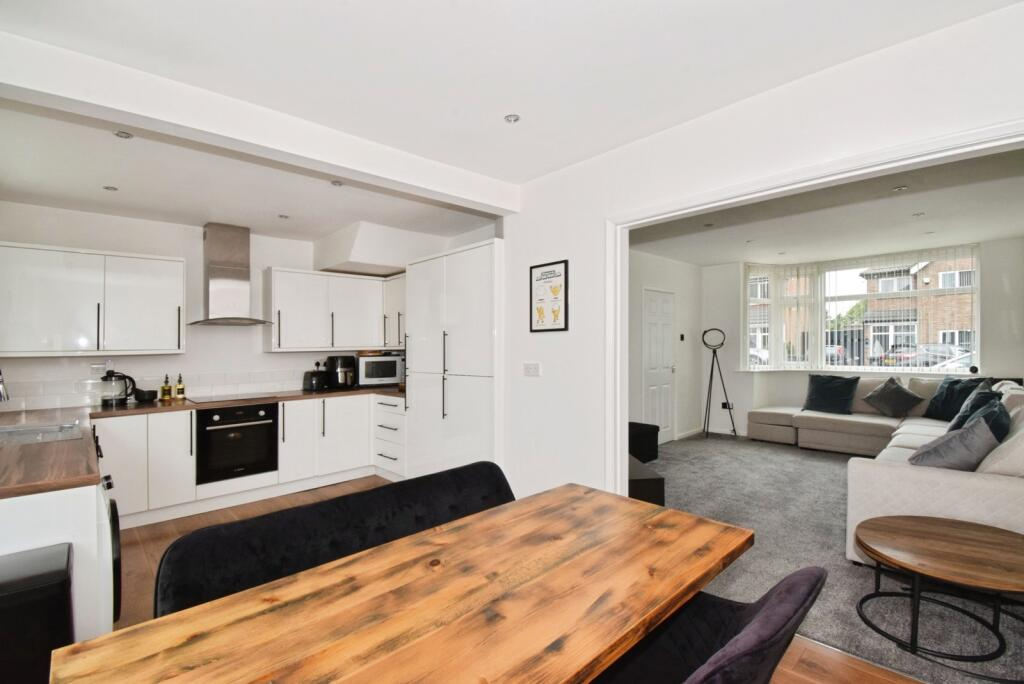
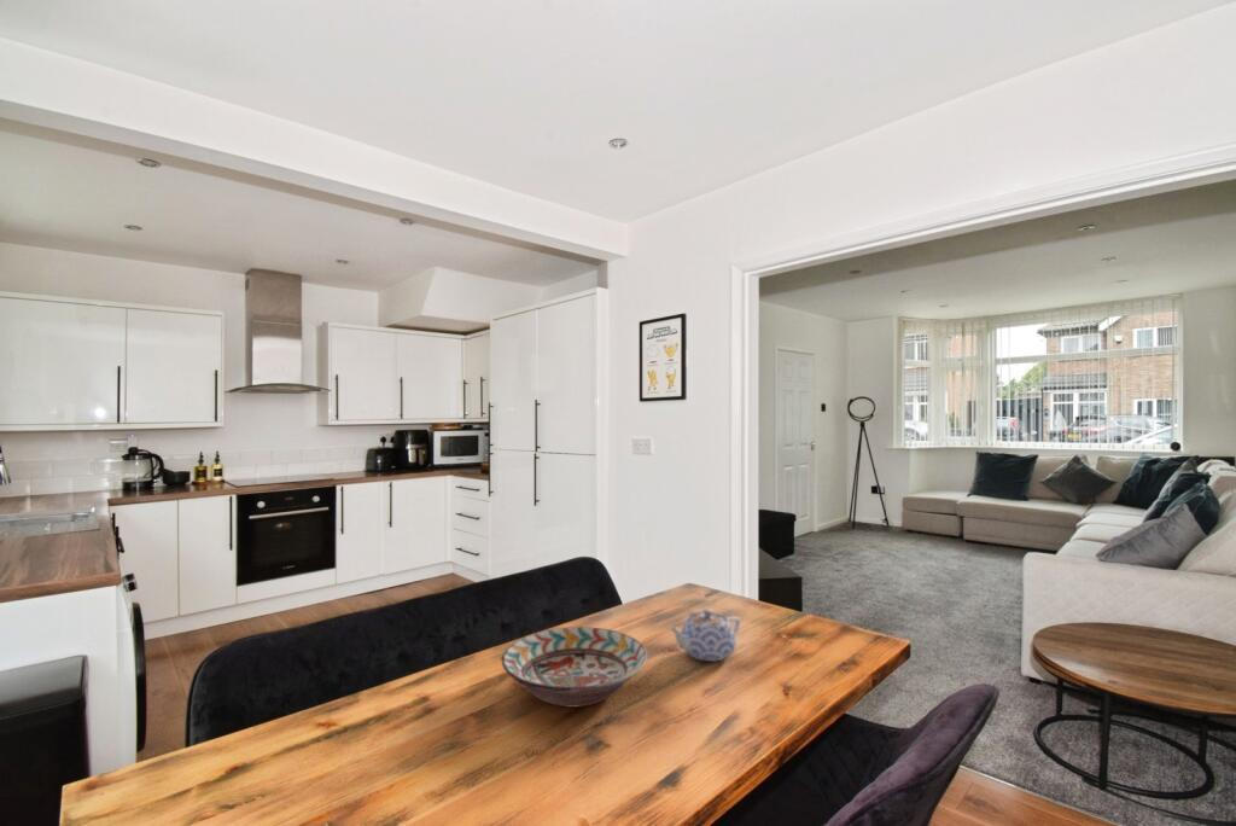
+ teapot [667,607,741,663]
+ decorative bowl [501,626,648,709]
